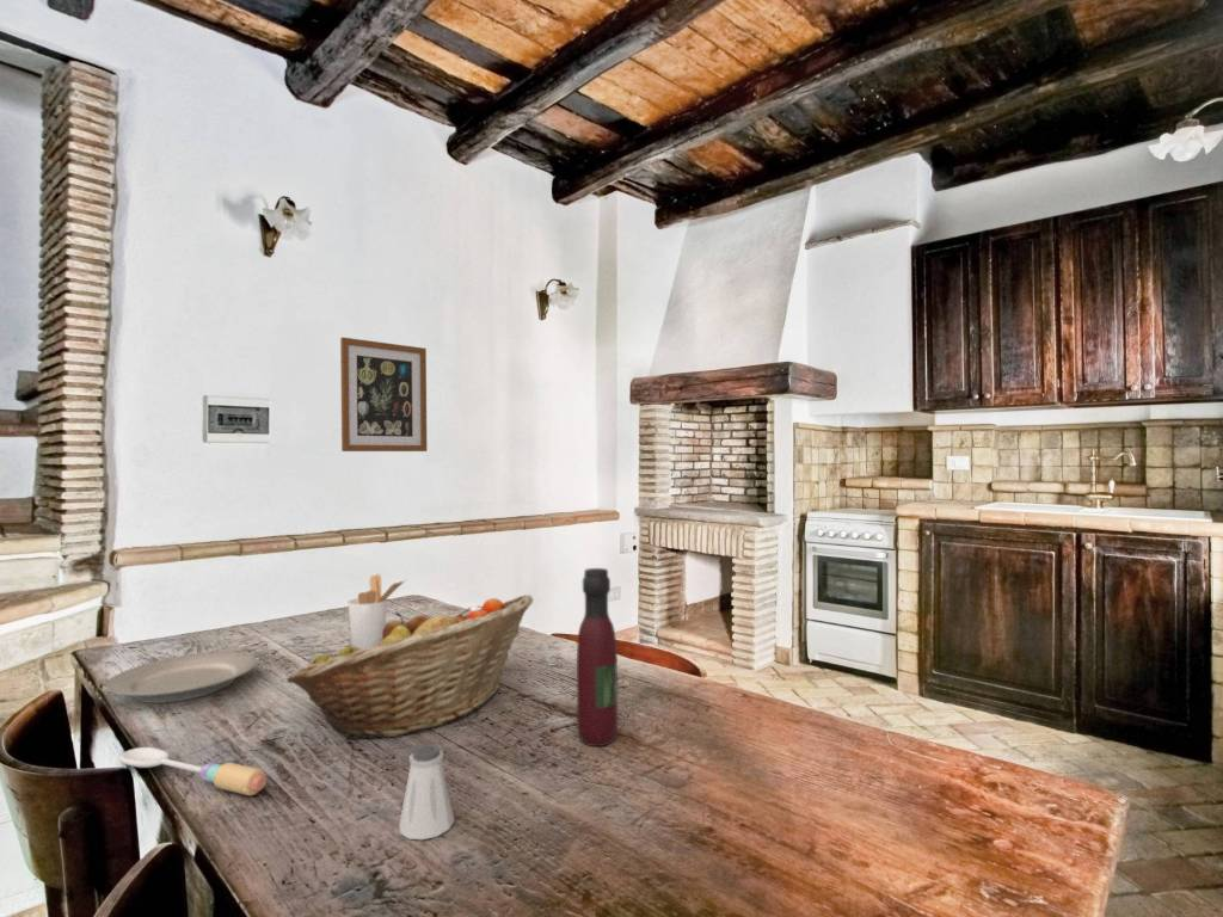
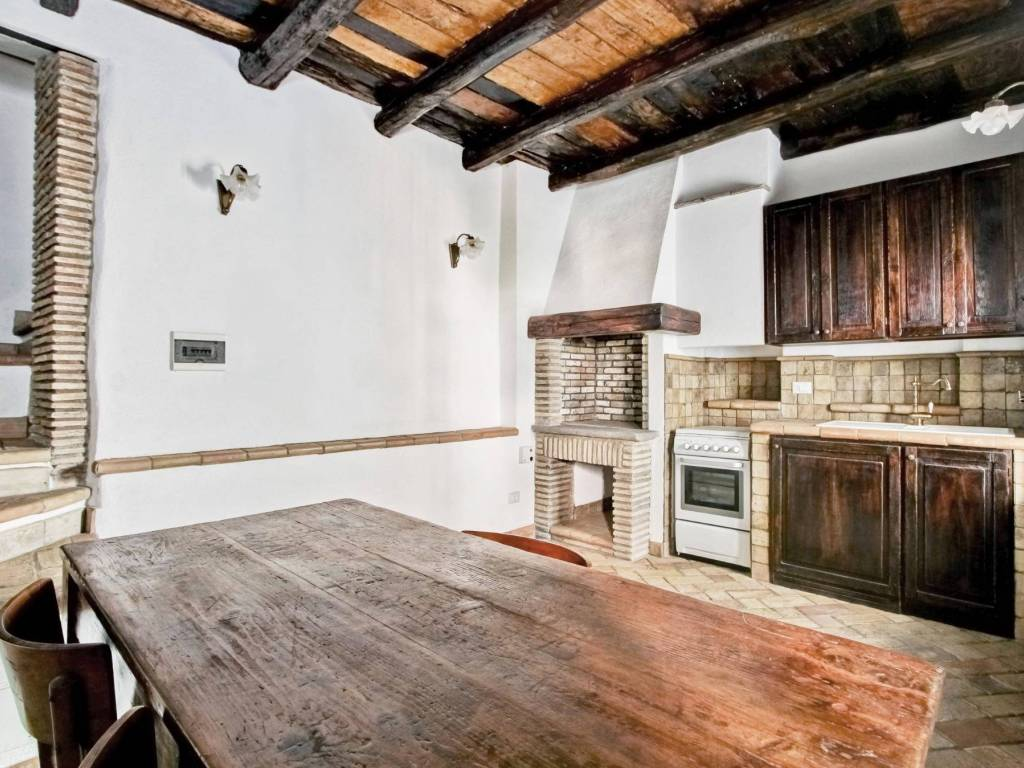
- fruit basket [285,593,534,740]
- saltshaker [398,744,456,841]
- wine bottle [576,567,619,747]
- utensil holder [346,573,408,650]
- plate [104,651,258,704]
- spoon [118,746,268,796]
- wall art [339,337,429,453]
